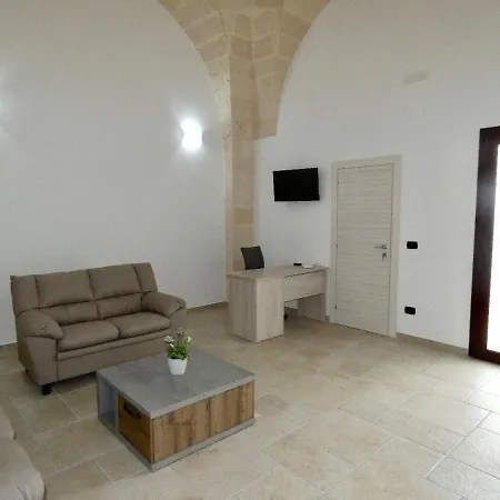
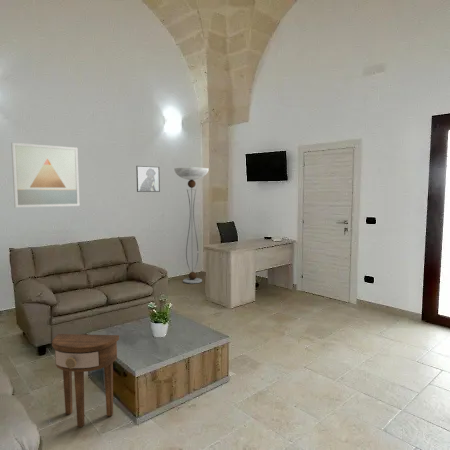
+ wall art [10,142,81,209]
+ side table [51,333,120,428]
+ floor lamp [173,167,210,285]
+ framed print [135,165,161,193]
